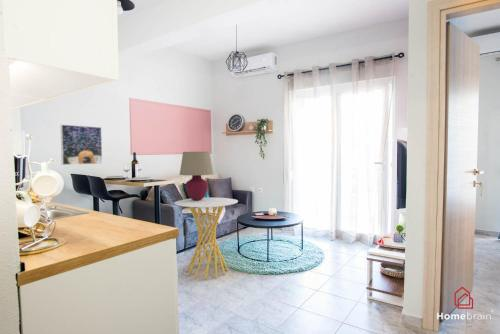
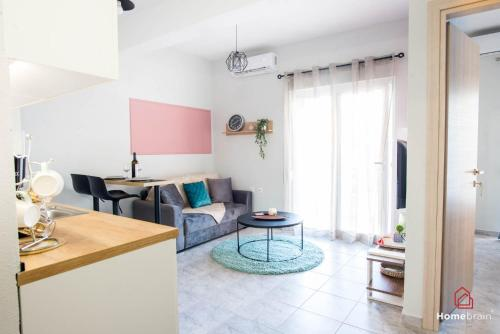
- side table [173,196,239,280]
- table lamp [179,150,215,201]
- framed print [59,124,103,166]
